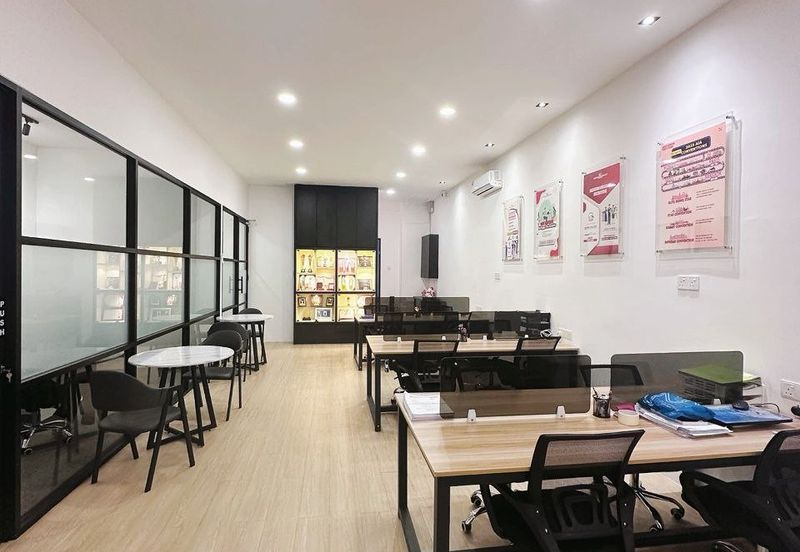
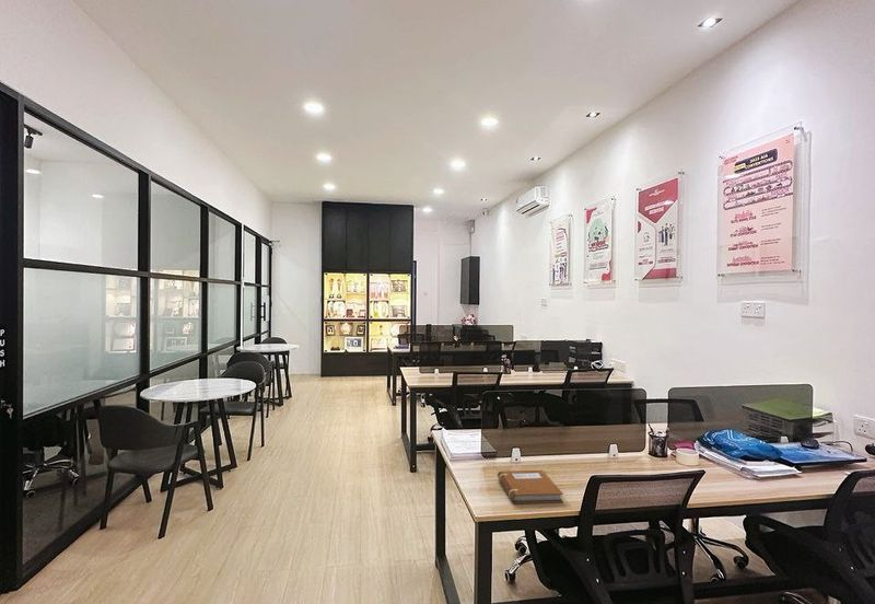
+ notebook [497,469,564,504]
